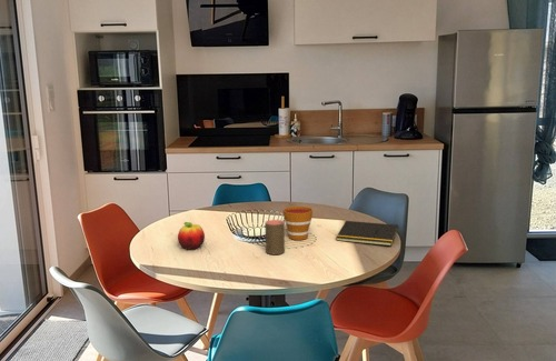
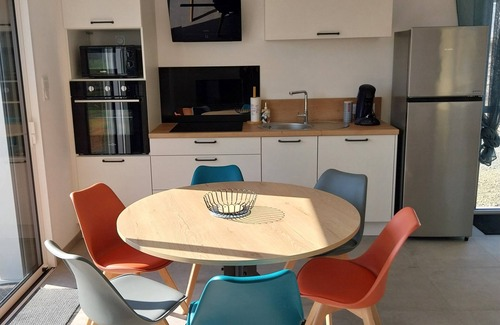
- fruit [177,221,206,251]
- cup [264,219,286,255]
- cup [281,205,314,241]
- notepad [335,220,399,247]
